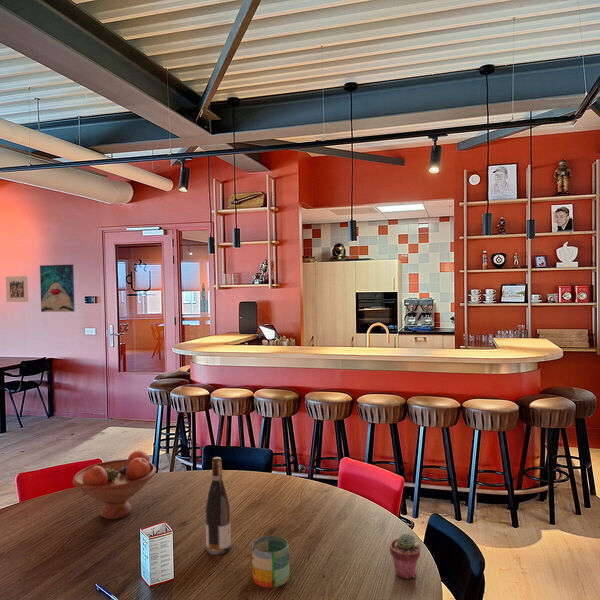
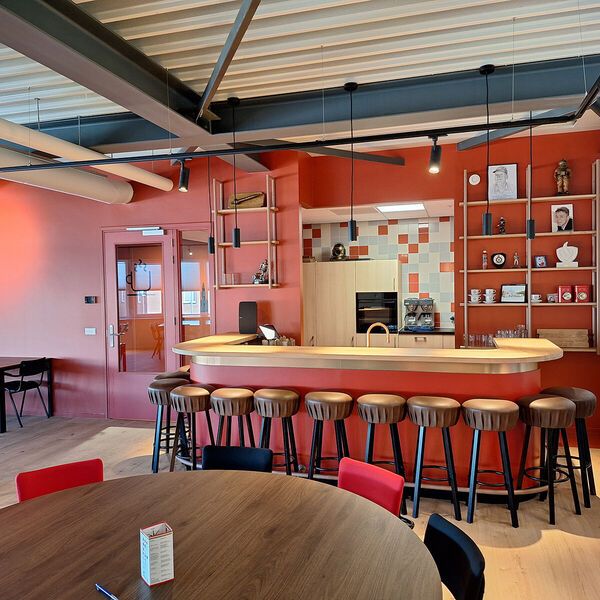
- fruit bowl [72,450,157,520]
- mug [251,535,290,588]
- potted succulent [389,533,422,580]
- wine bottle [204,456,232,556]
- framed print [5,275,30,303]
- wall art [39,263,76,313]
